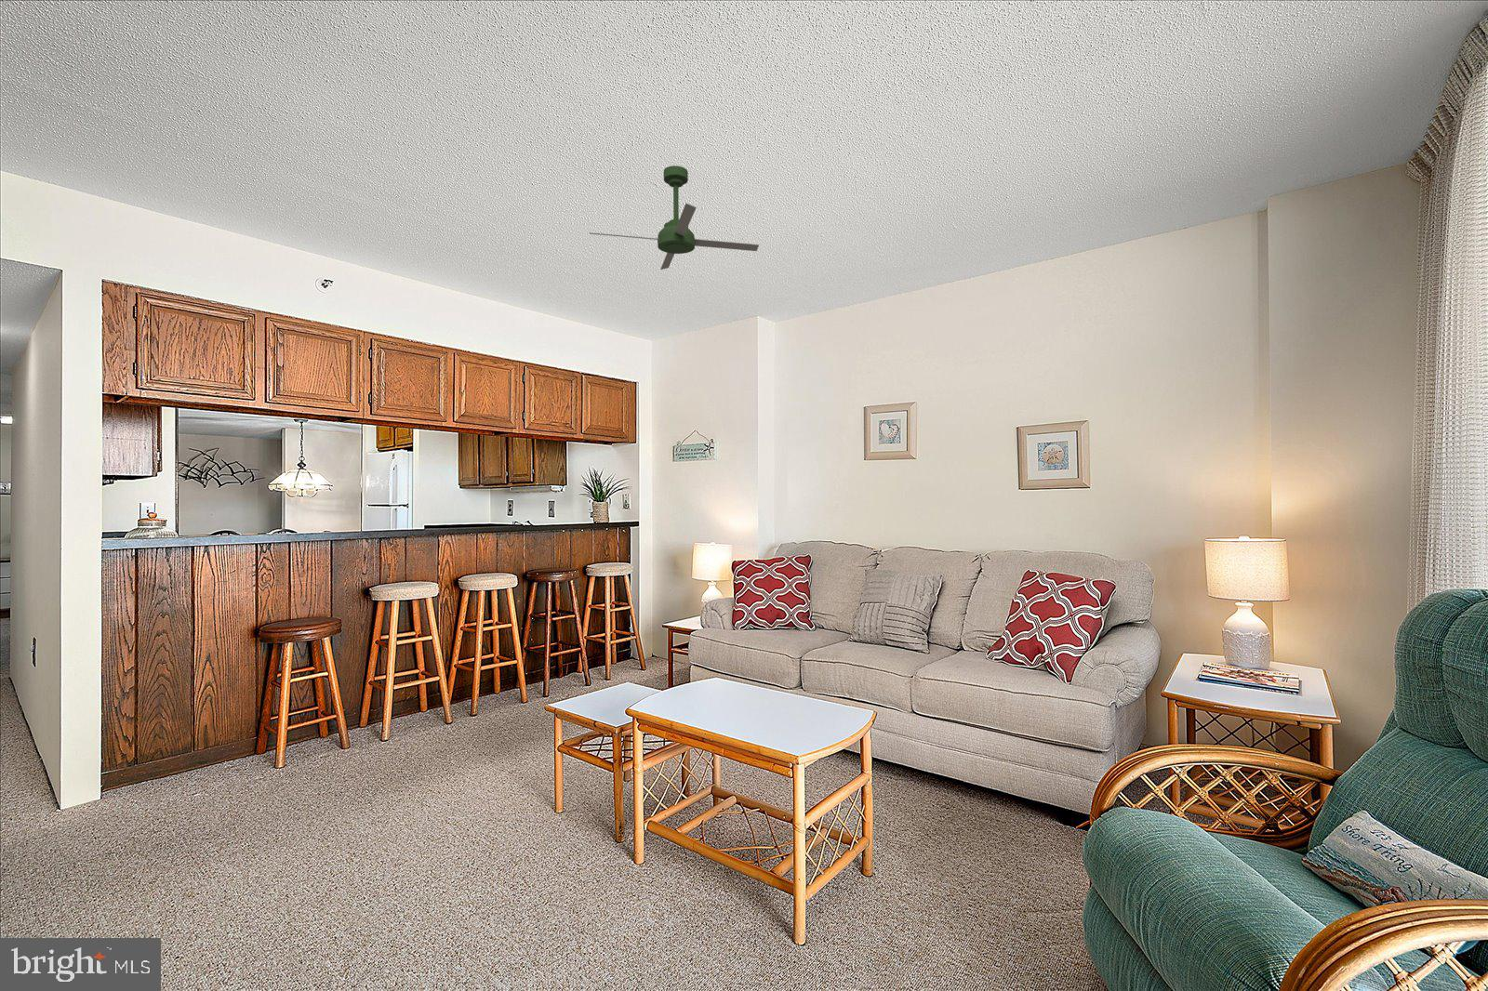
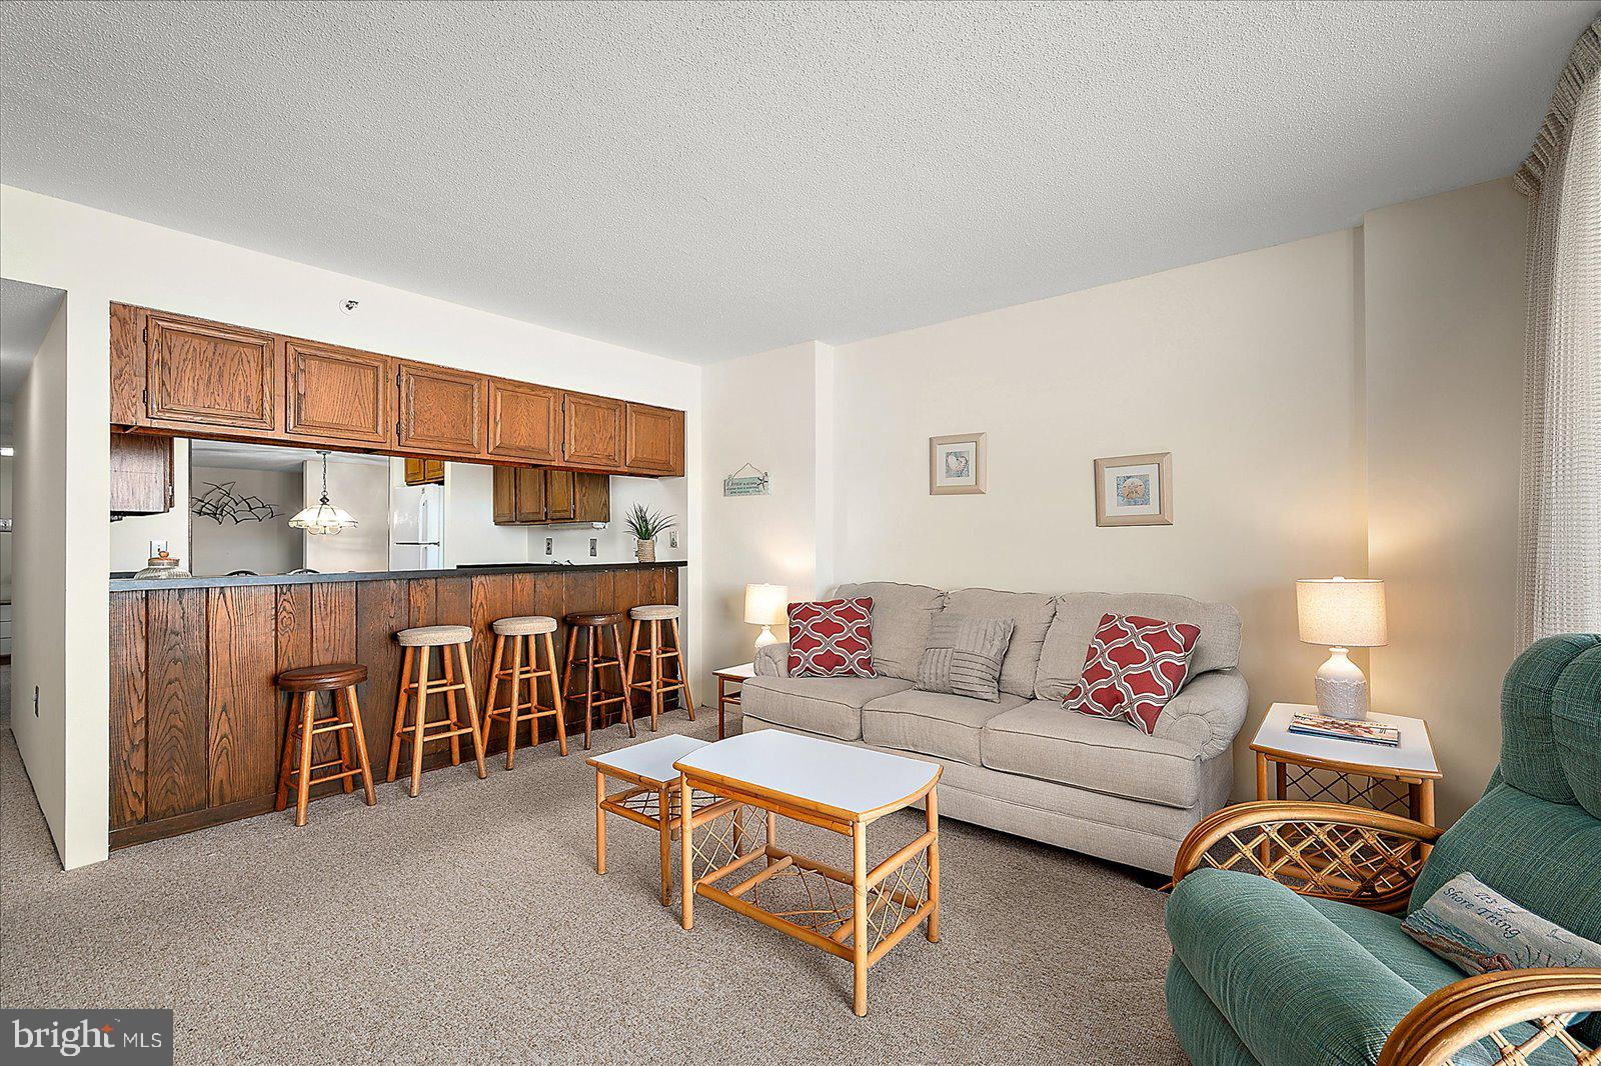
- ceiling fan [587,165,760,271]
